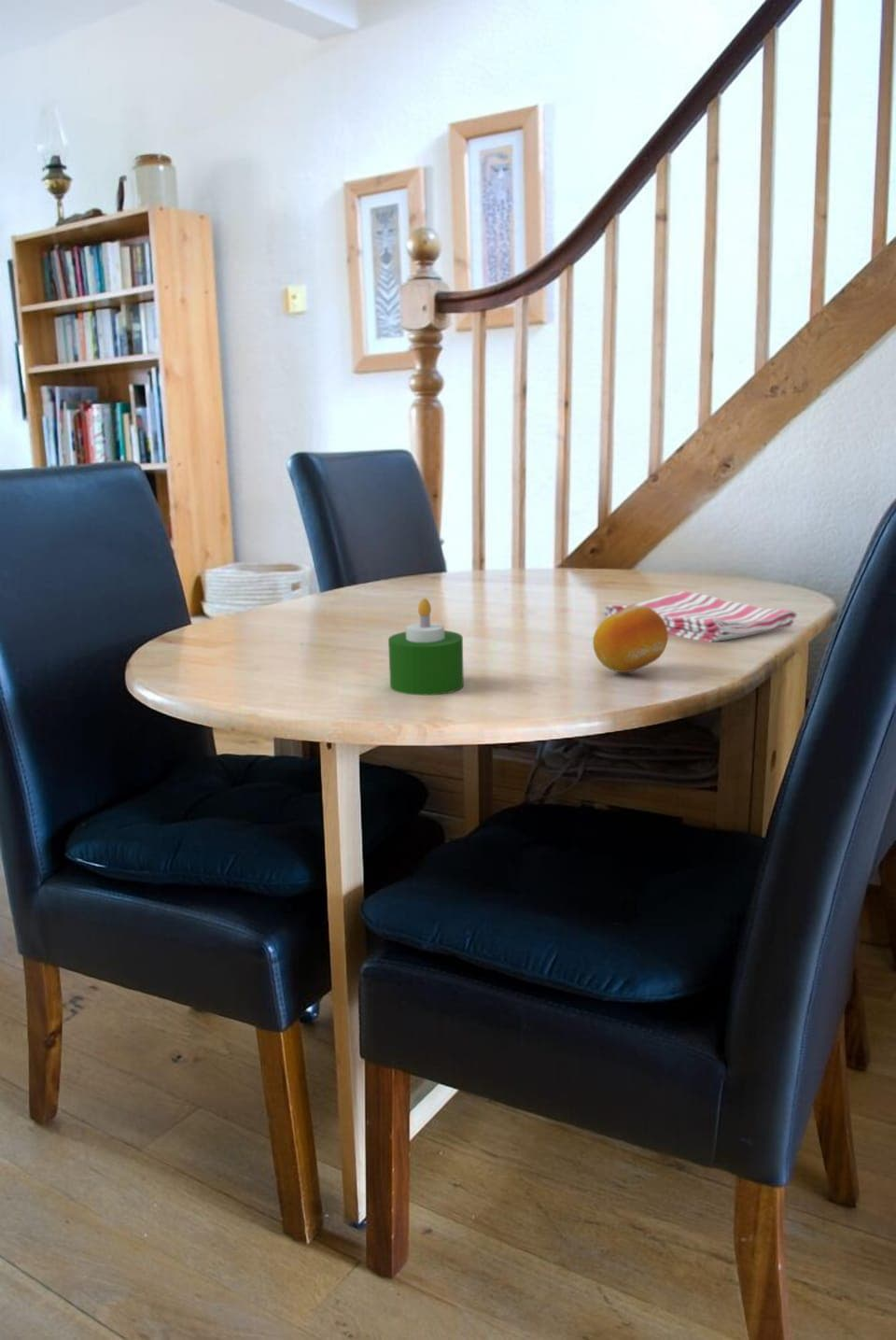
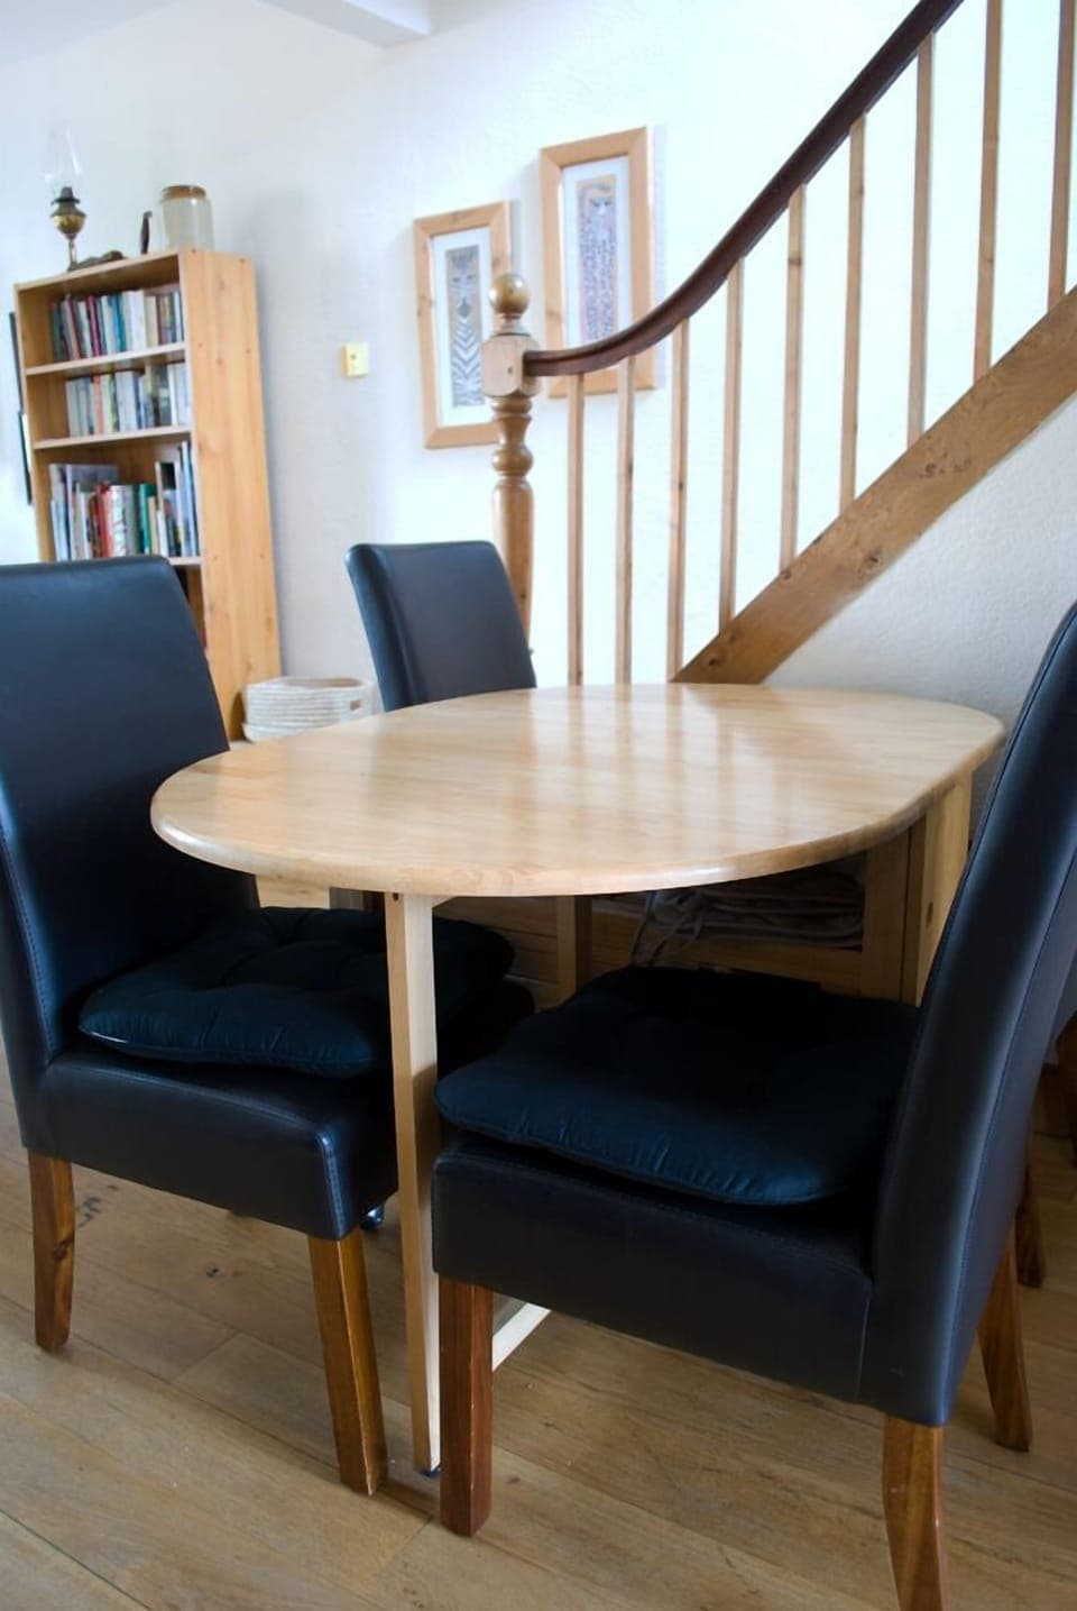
- fruit [592,606,669,673]
- candle [387,598,465,696]
- dish towel [603,590,798,643]
